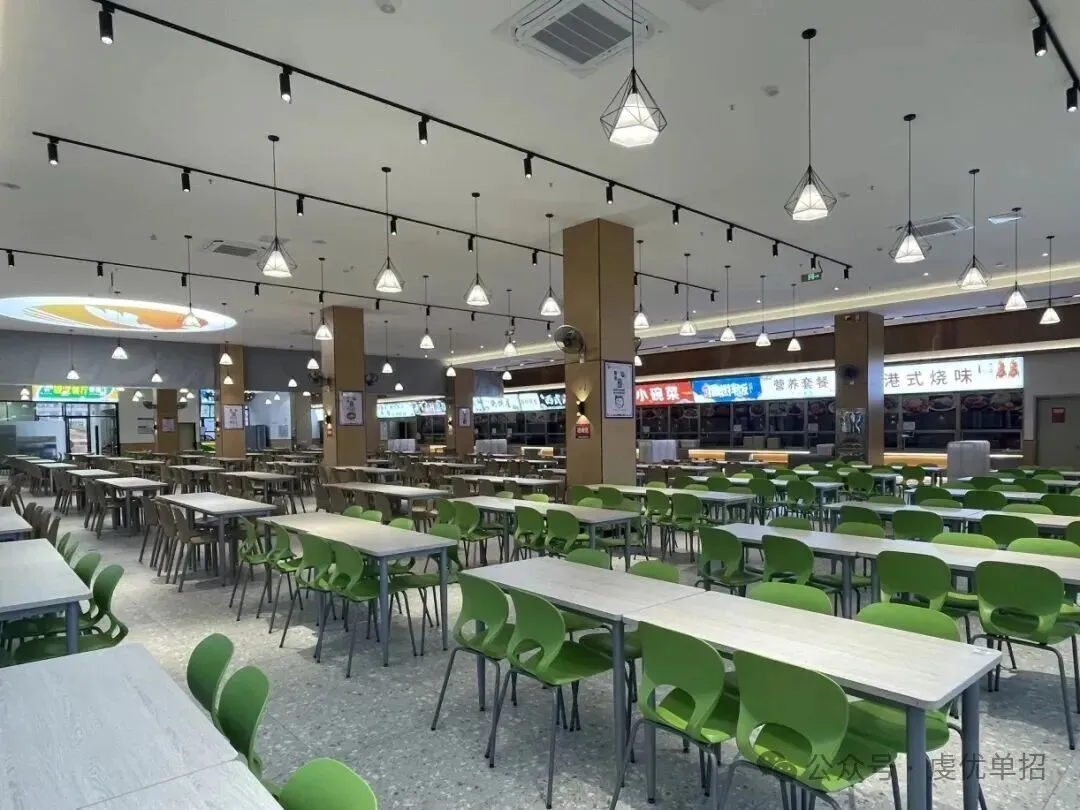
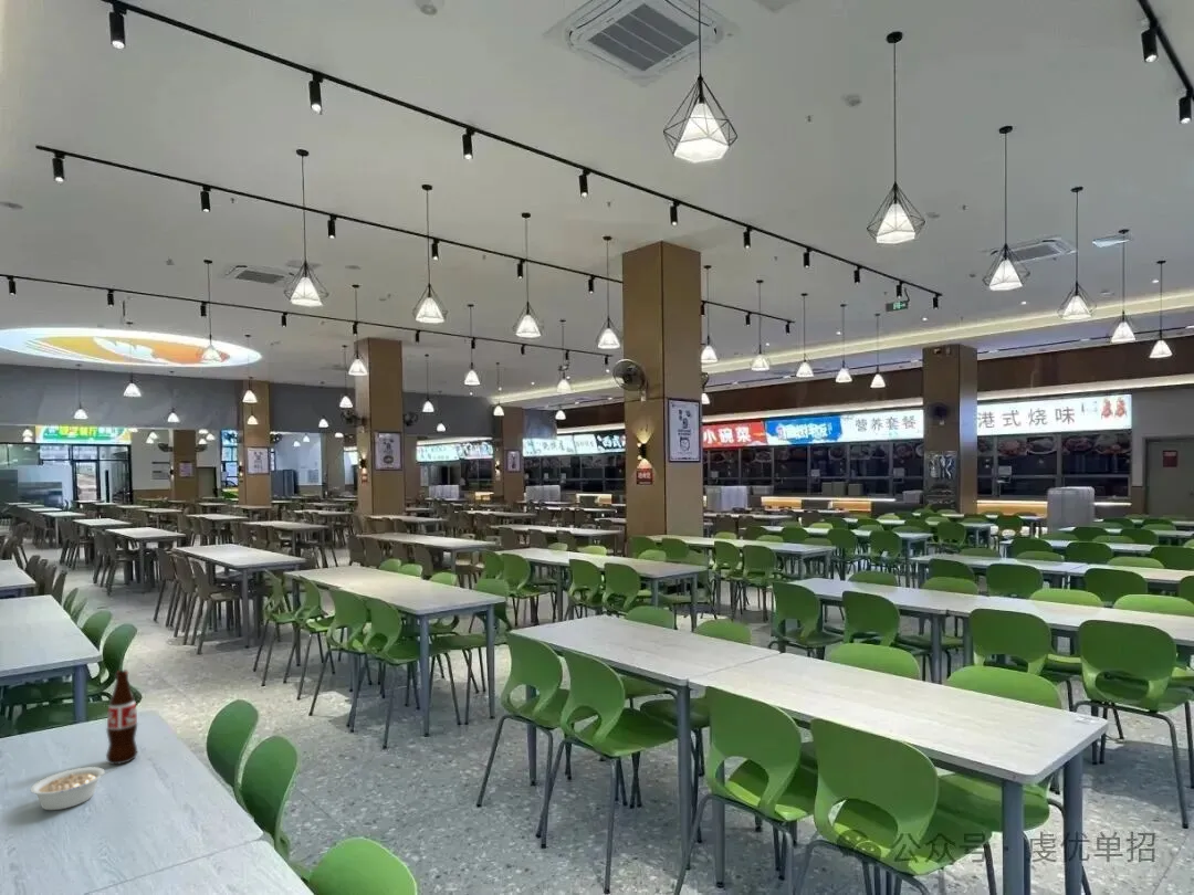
+ legume [30,766,117,811]
+ bottle [105,670,138,766]
